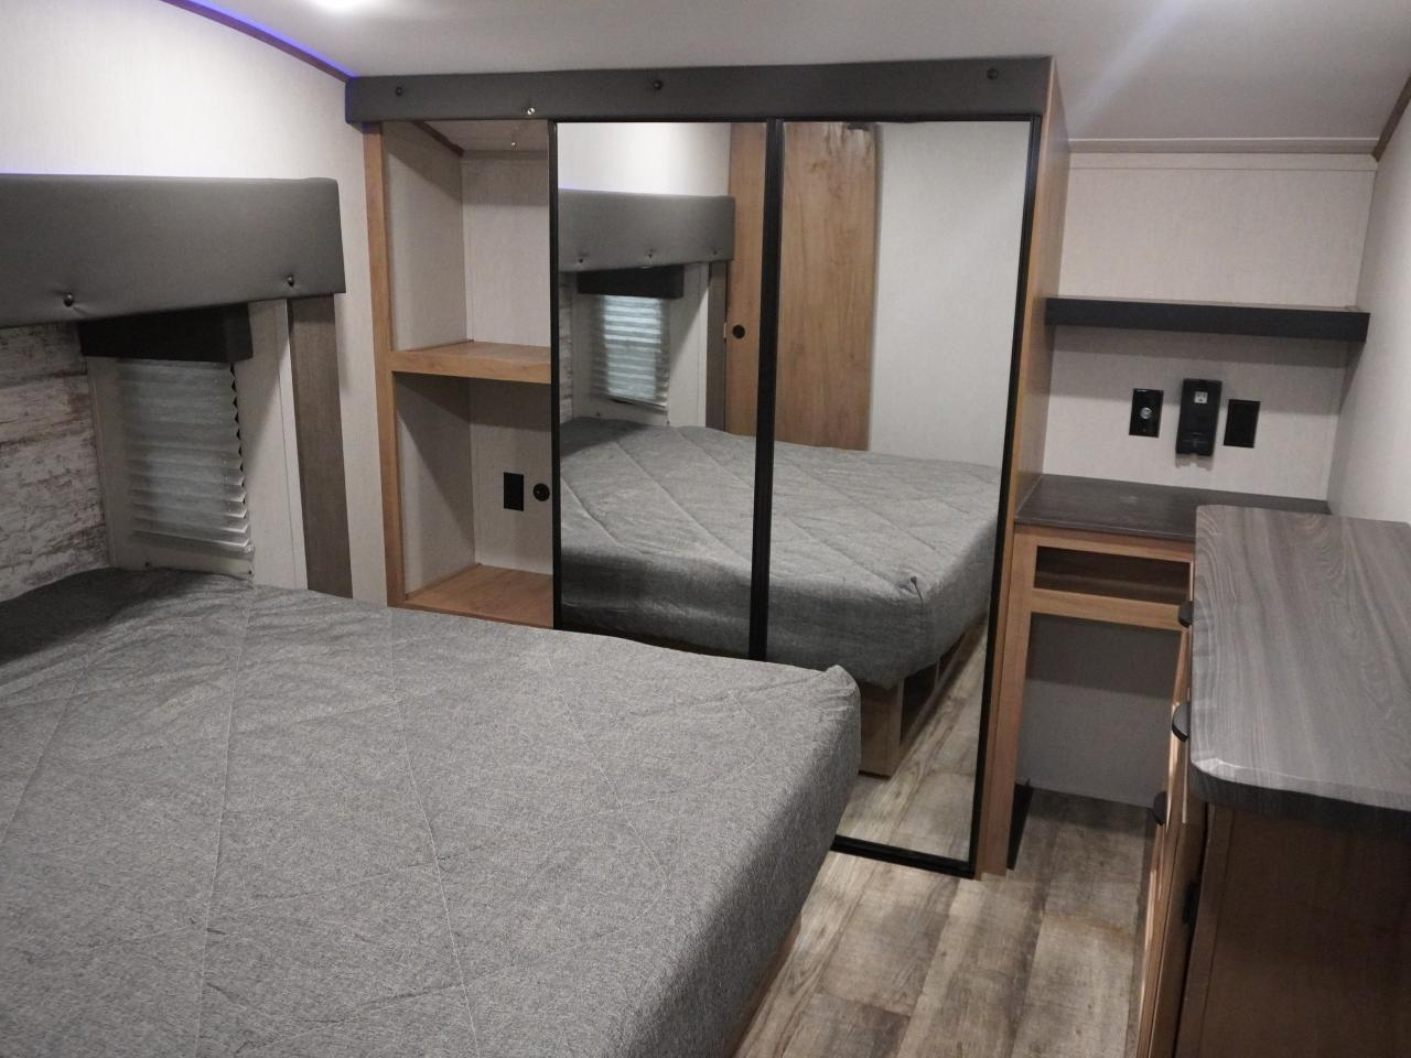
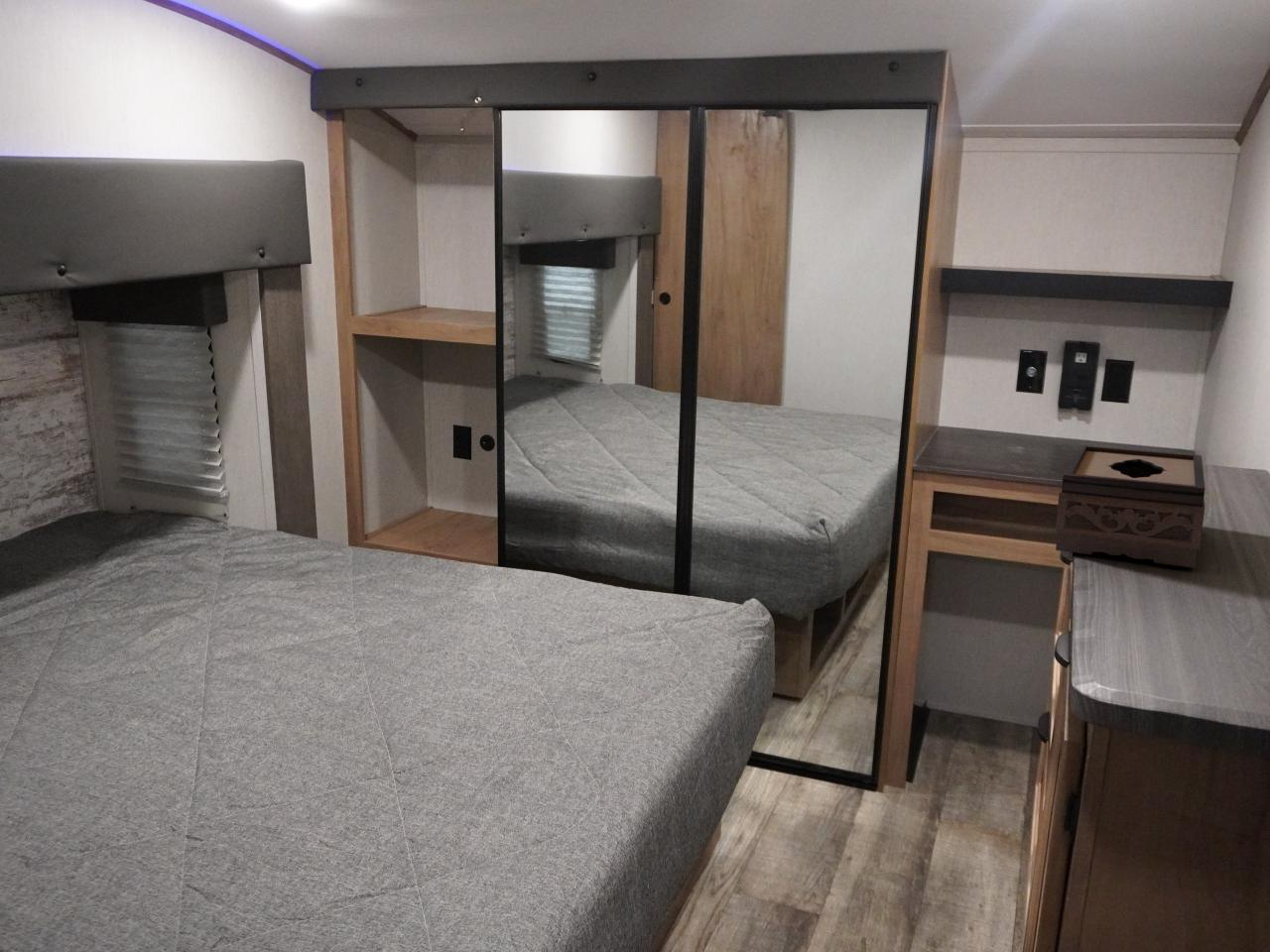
+ tissue box [1055,444,1206,569]
